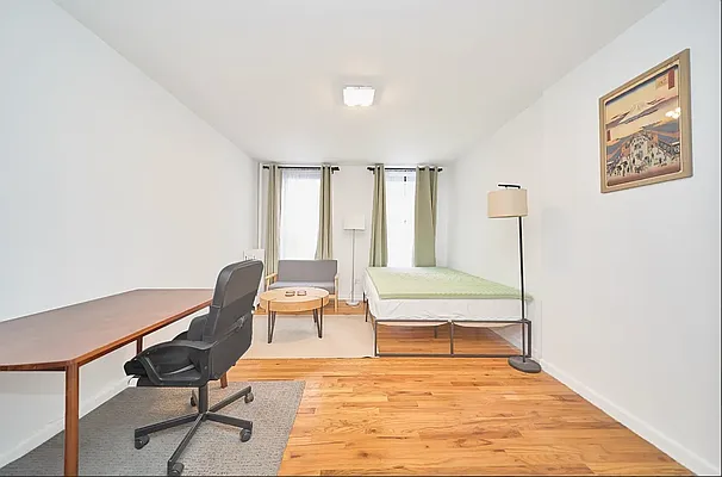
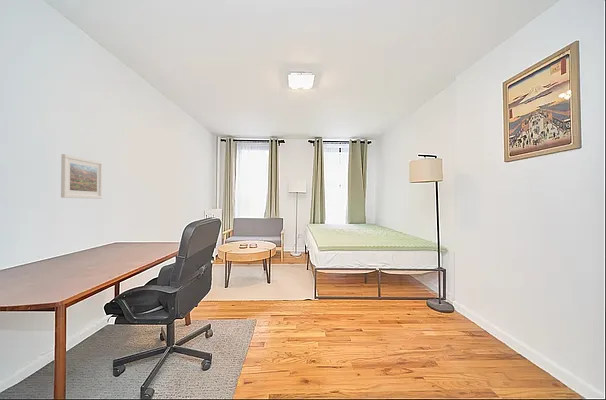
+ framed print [60,153,104,200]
